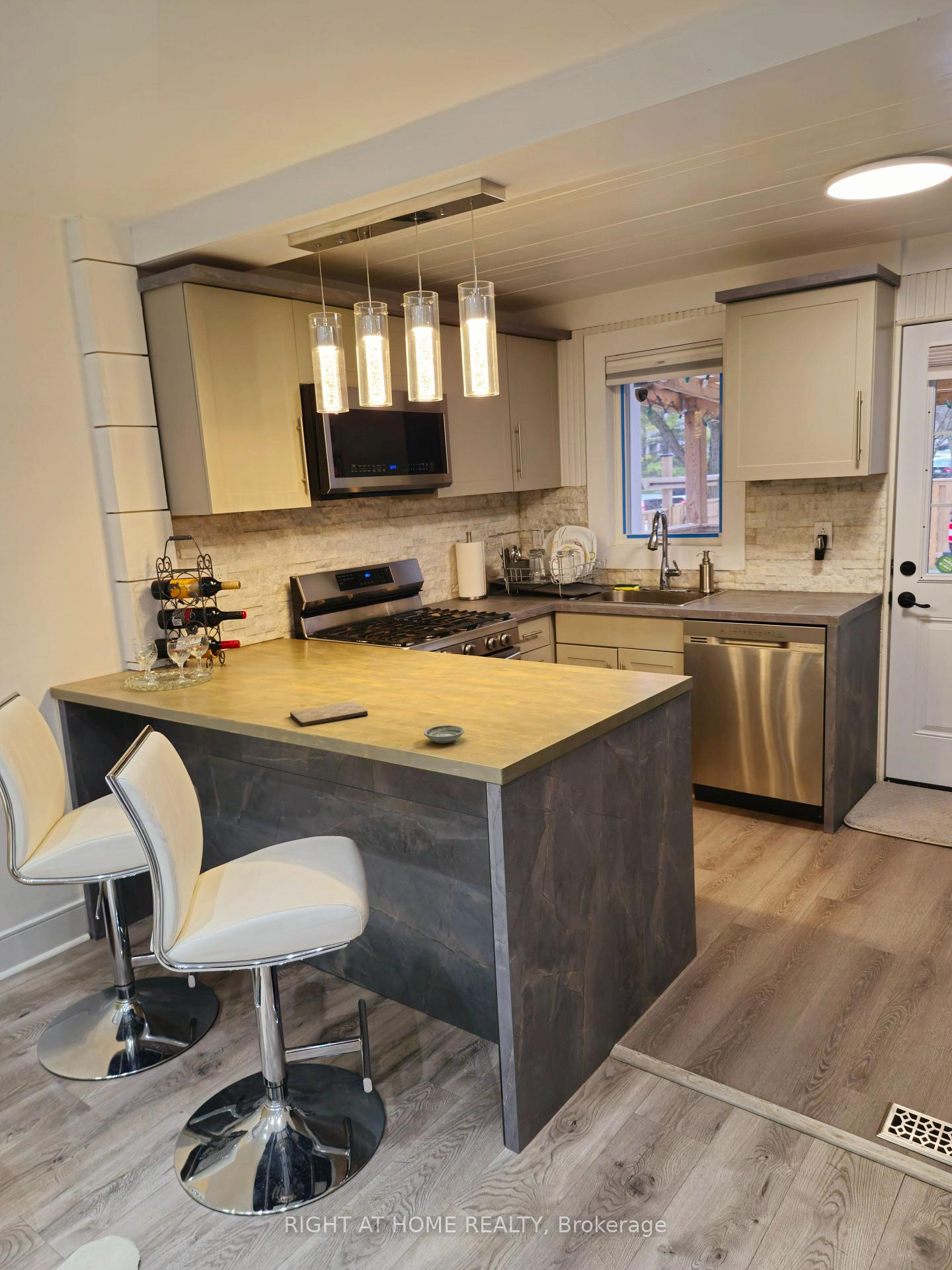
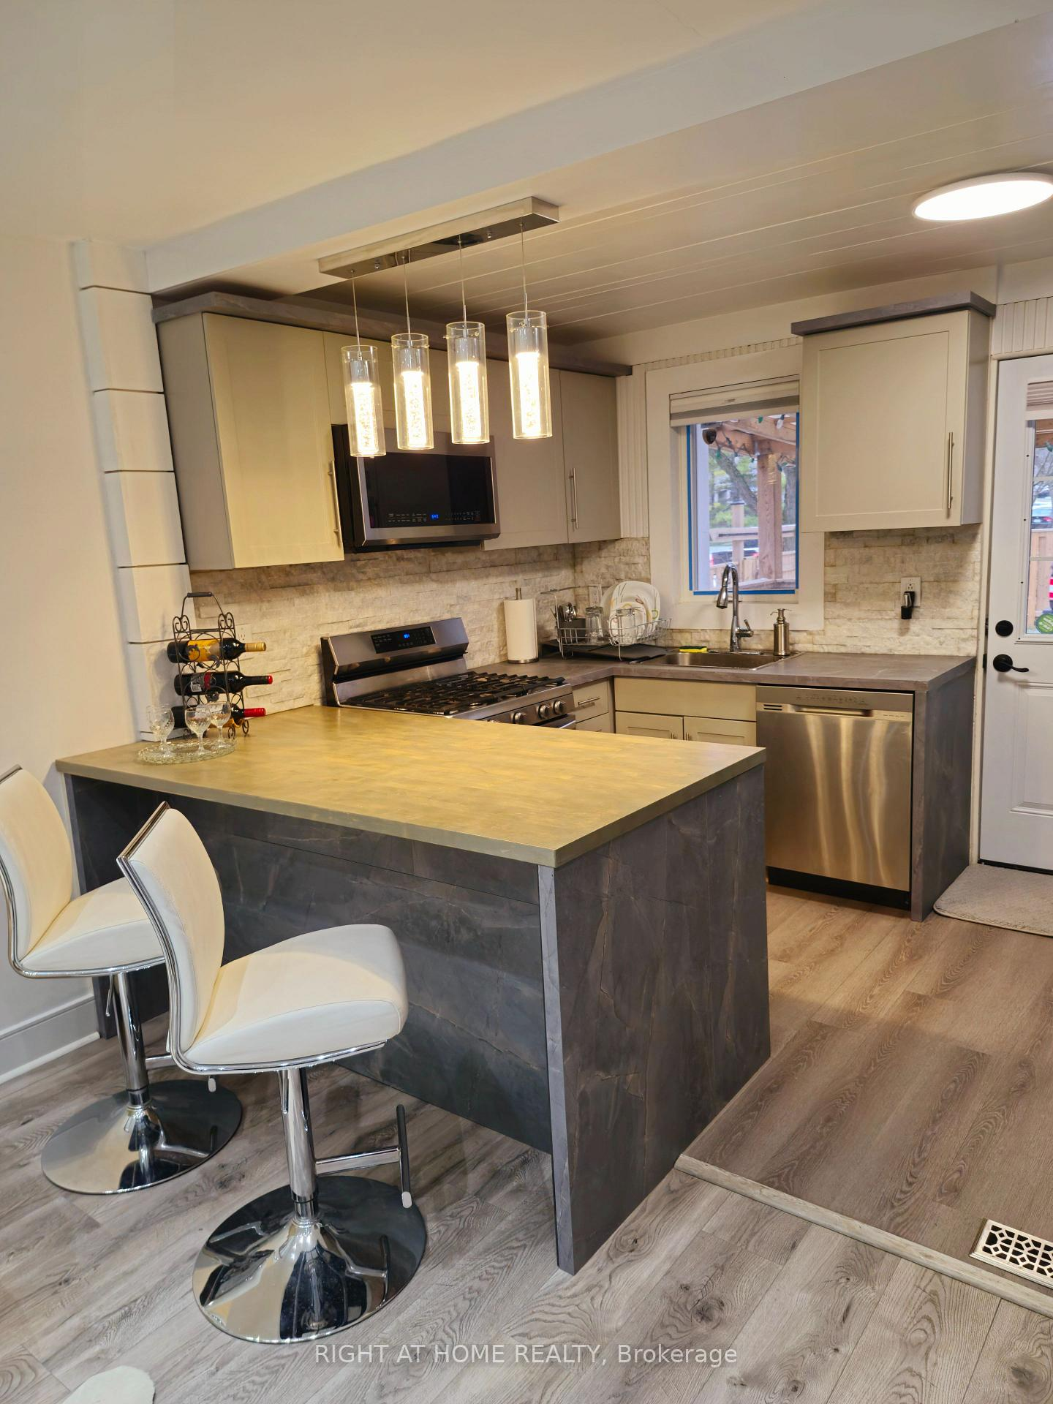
- cutting board [290,700,368,727]
- saucer [423,724,465,744]
